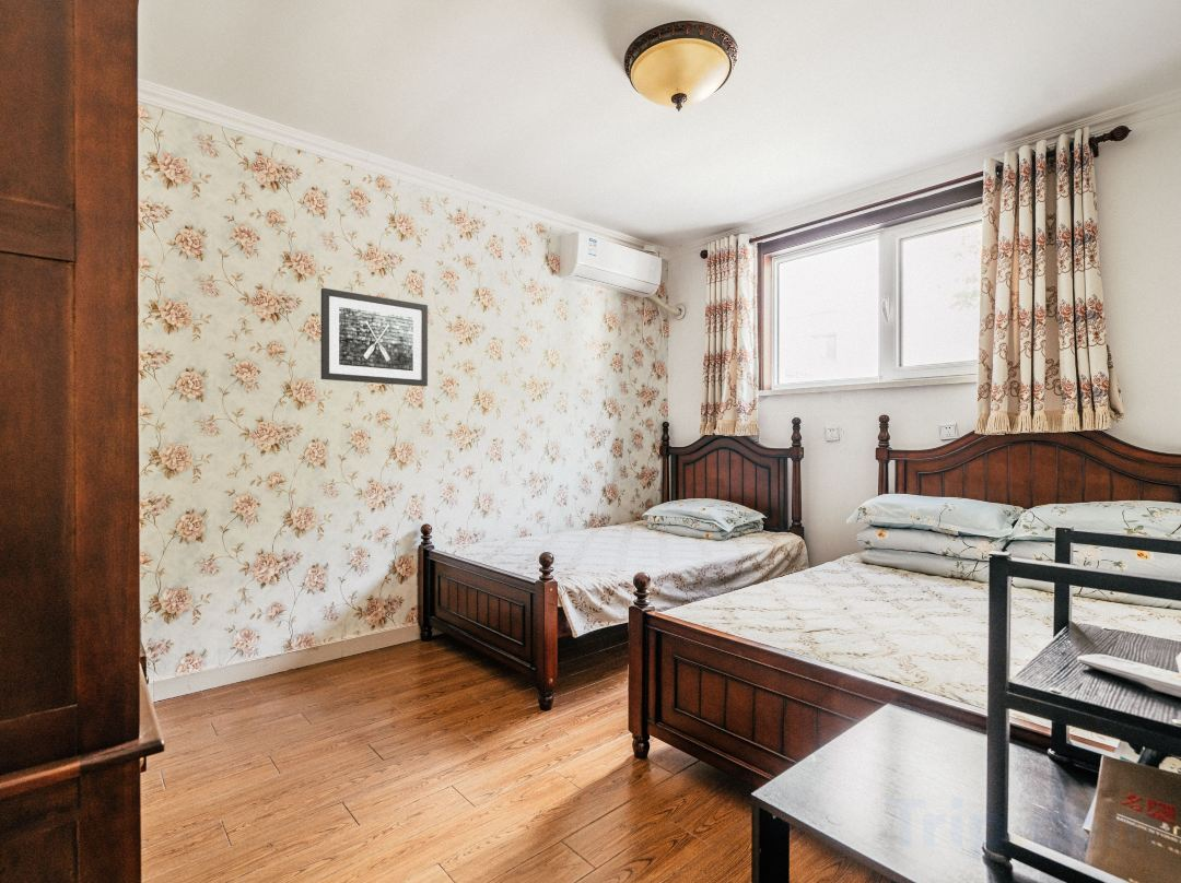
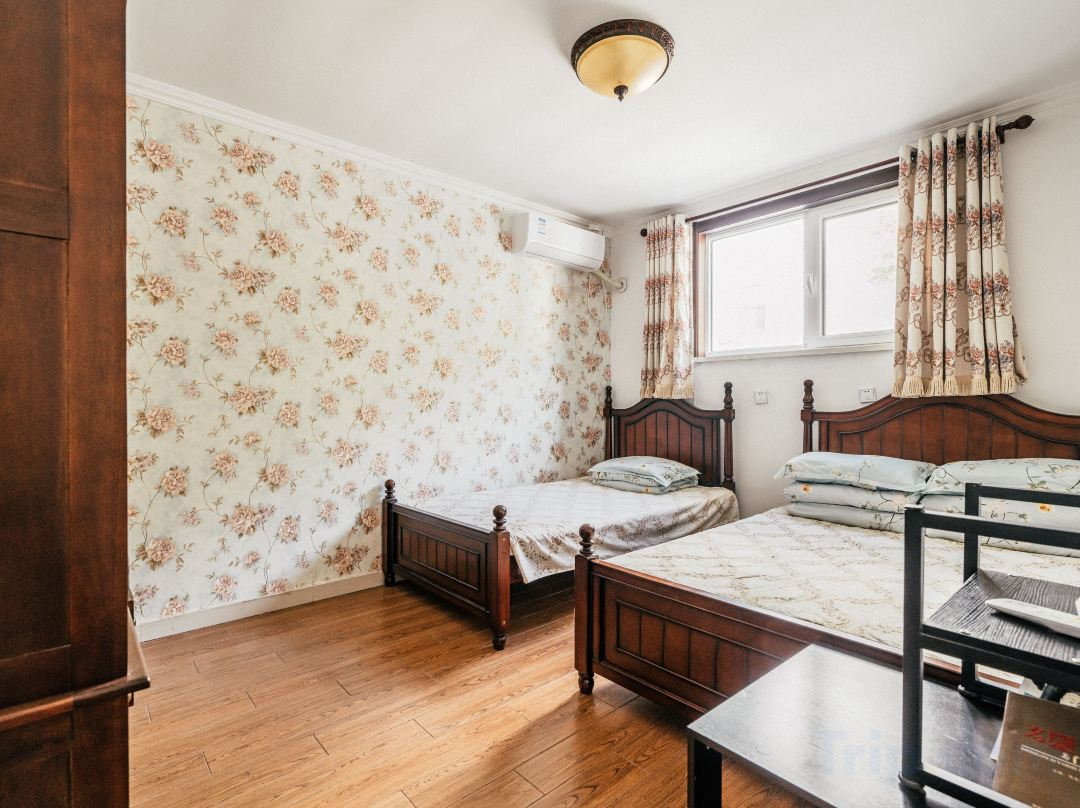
- wall art [320,286,429,387]
